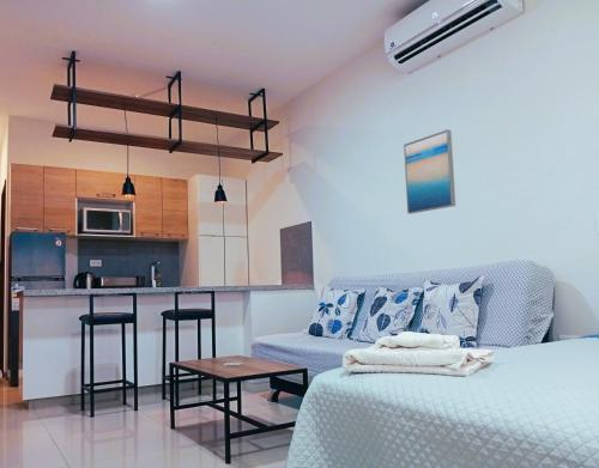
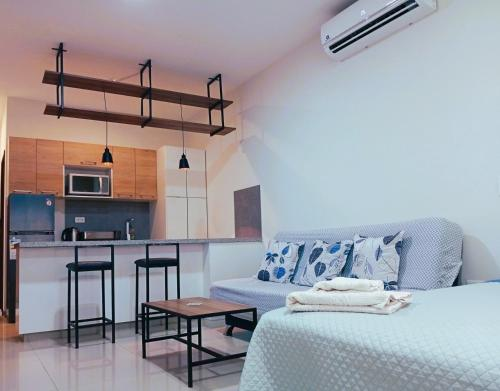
- wall art [403,128,456,215]
